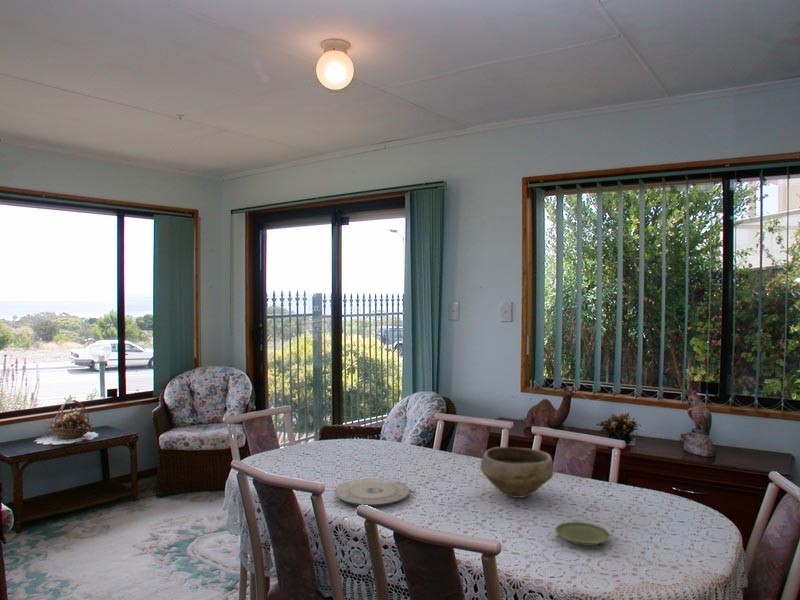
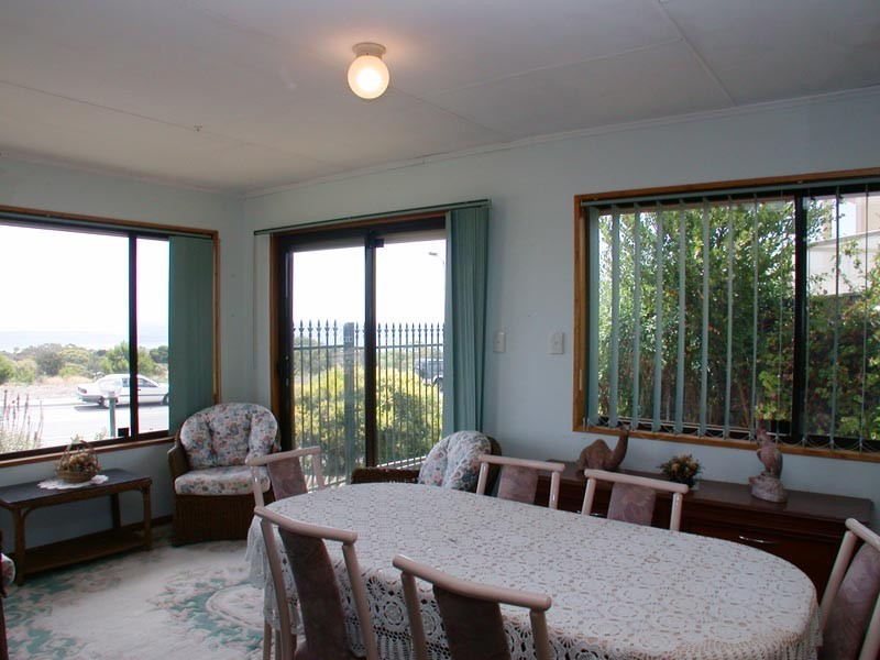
- bowl [479,446,554,499]
- plate [554,521,611,547]
- plate [334,478,411,507]
